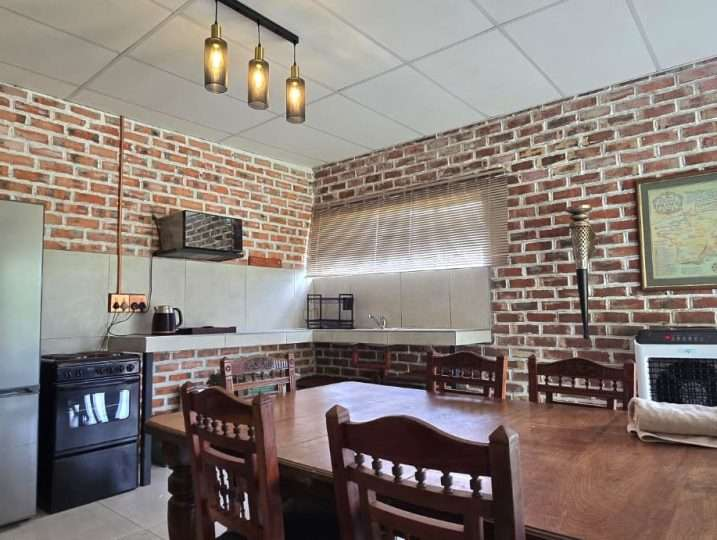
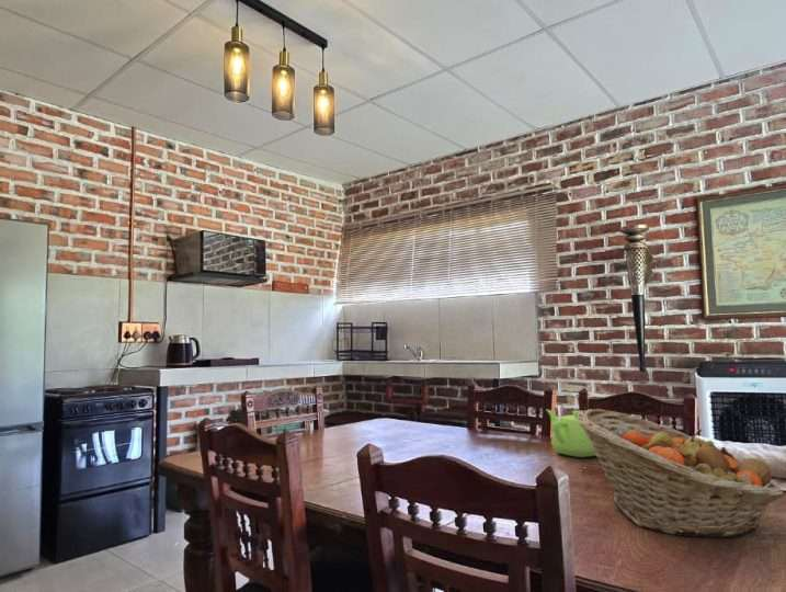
+ teapot [545,409,596,458]
+ fruit basket [577,408,786,539]
